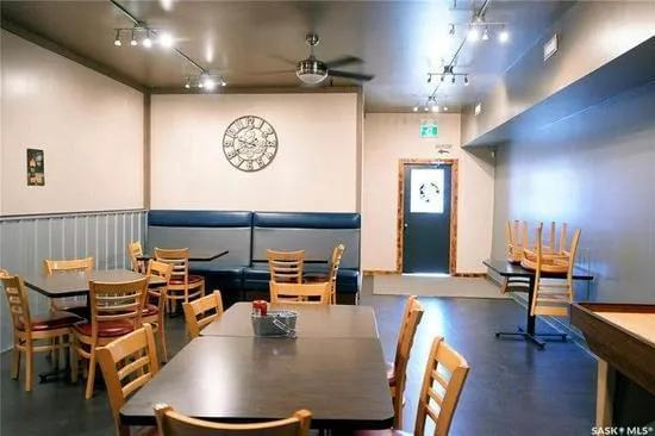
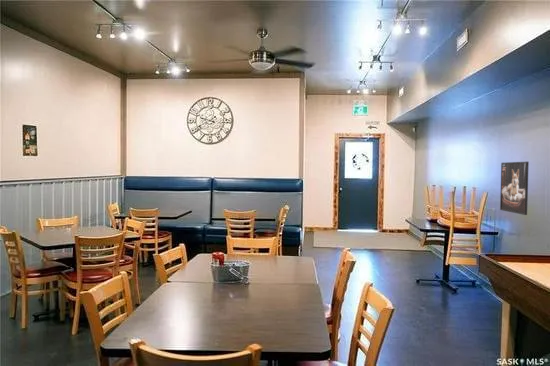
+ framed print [499,161,530,216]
